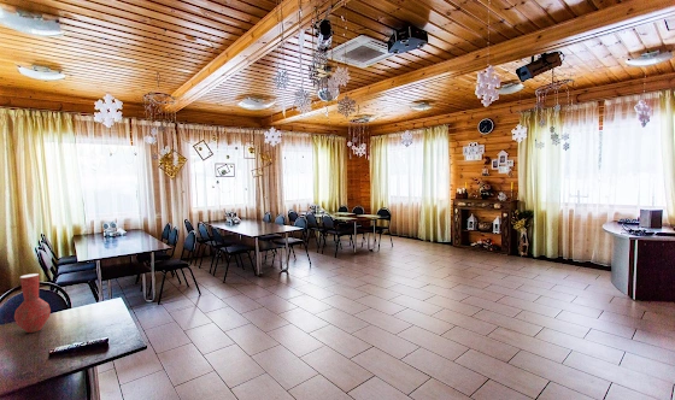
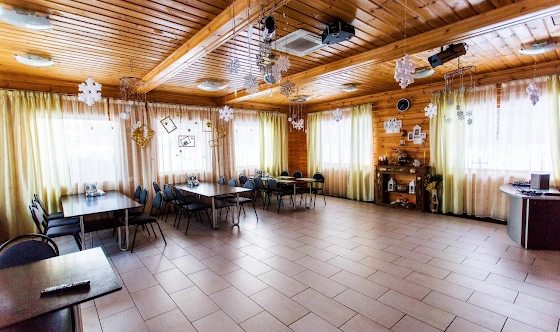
- vase [13,272,52,334]
